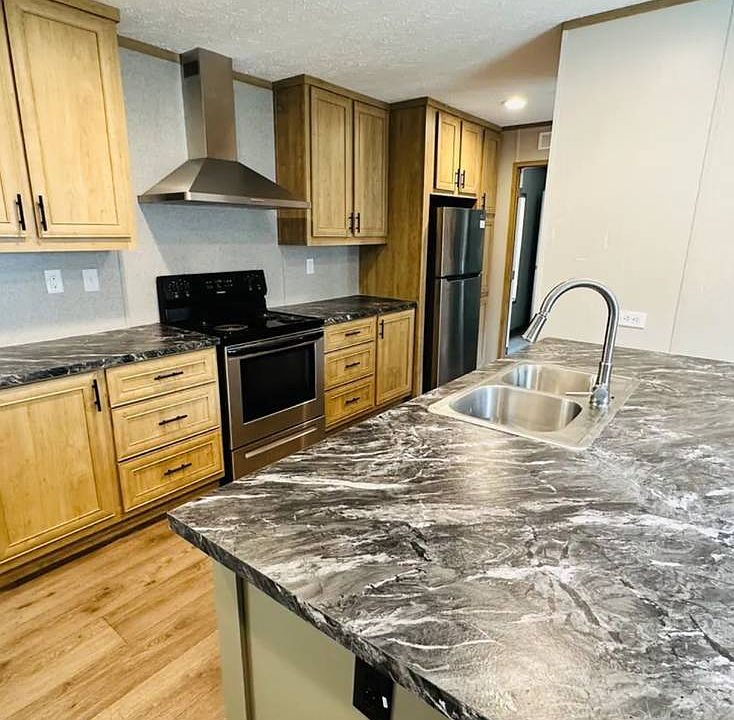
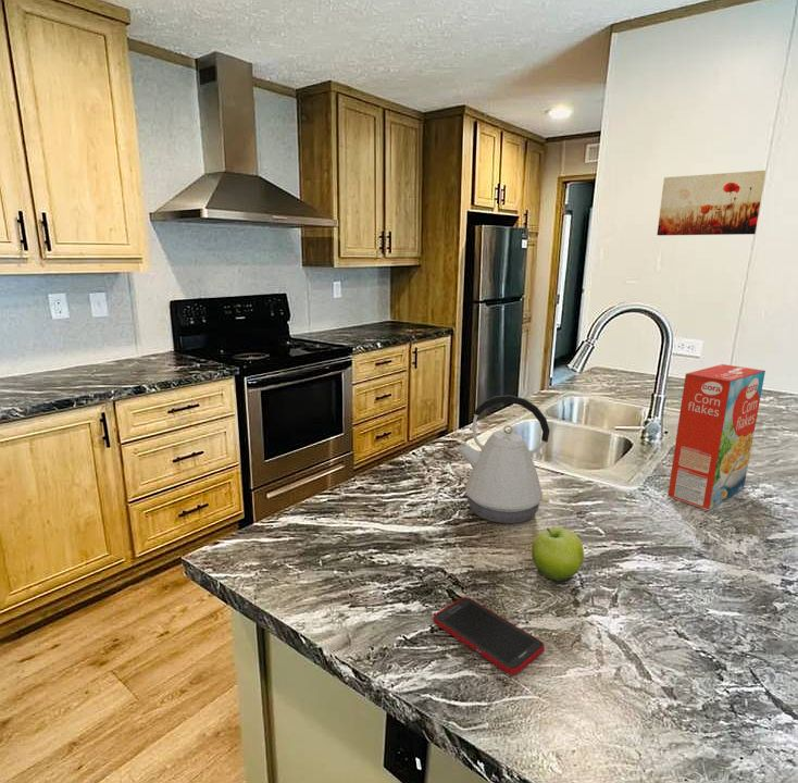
+ fruit [531,526,585,583]
+ cereal box [666,363,766,511]
+ cell phone [432,596,546,676]
+ wall art [656,170,766,236]
+ kettle [456,394,551,524]
